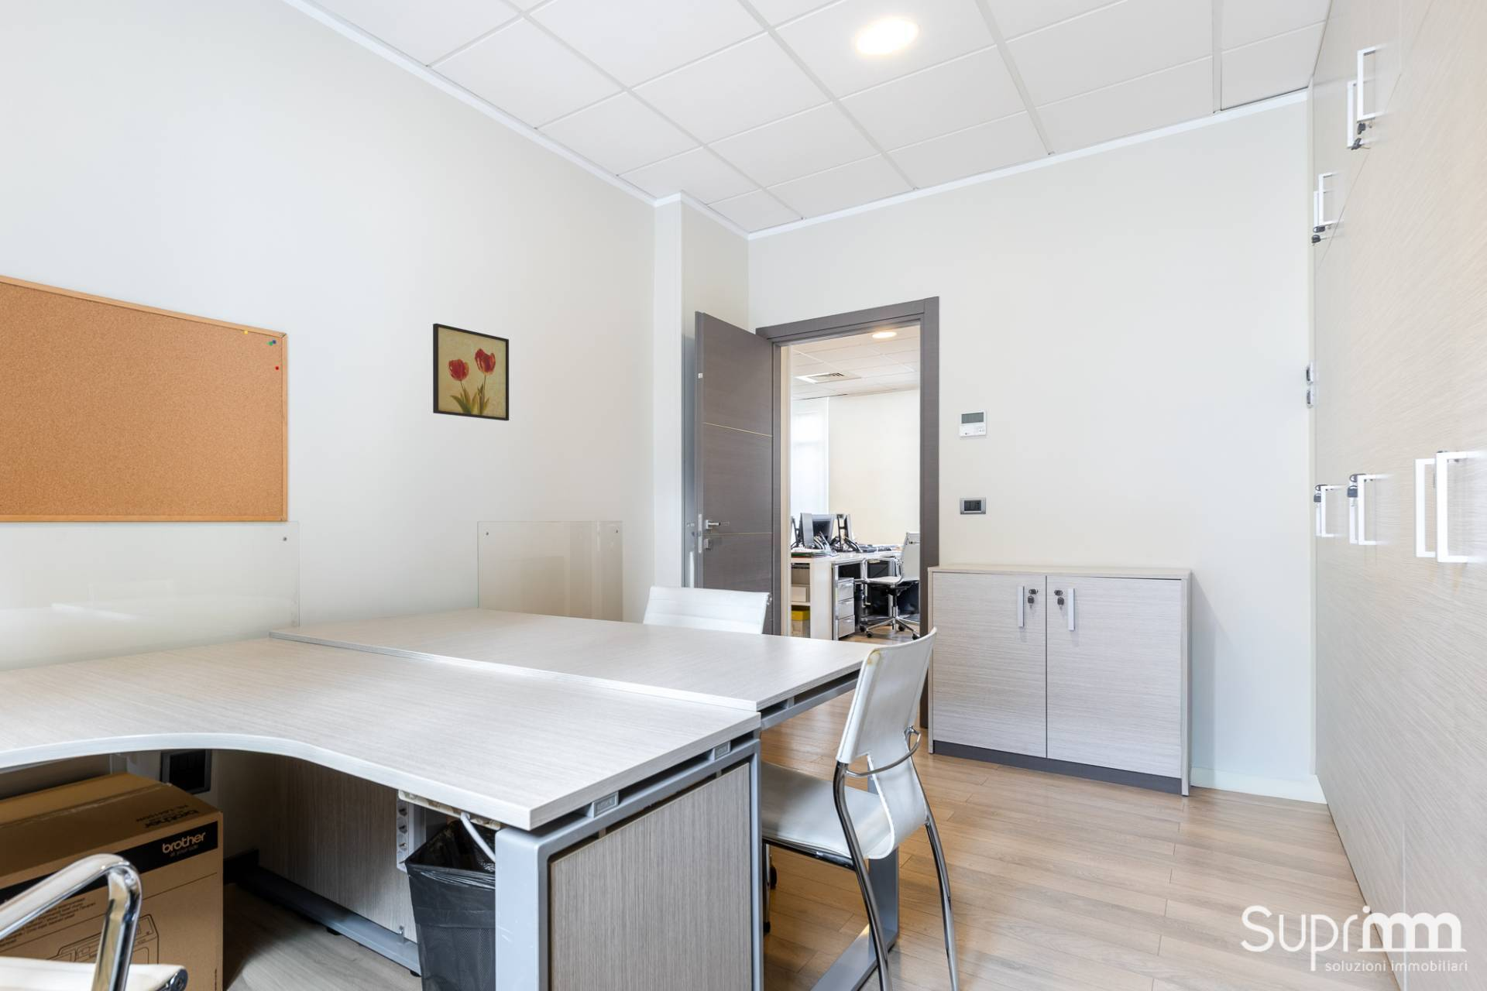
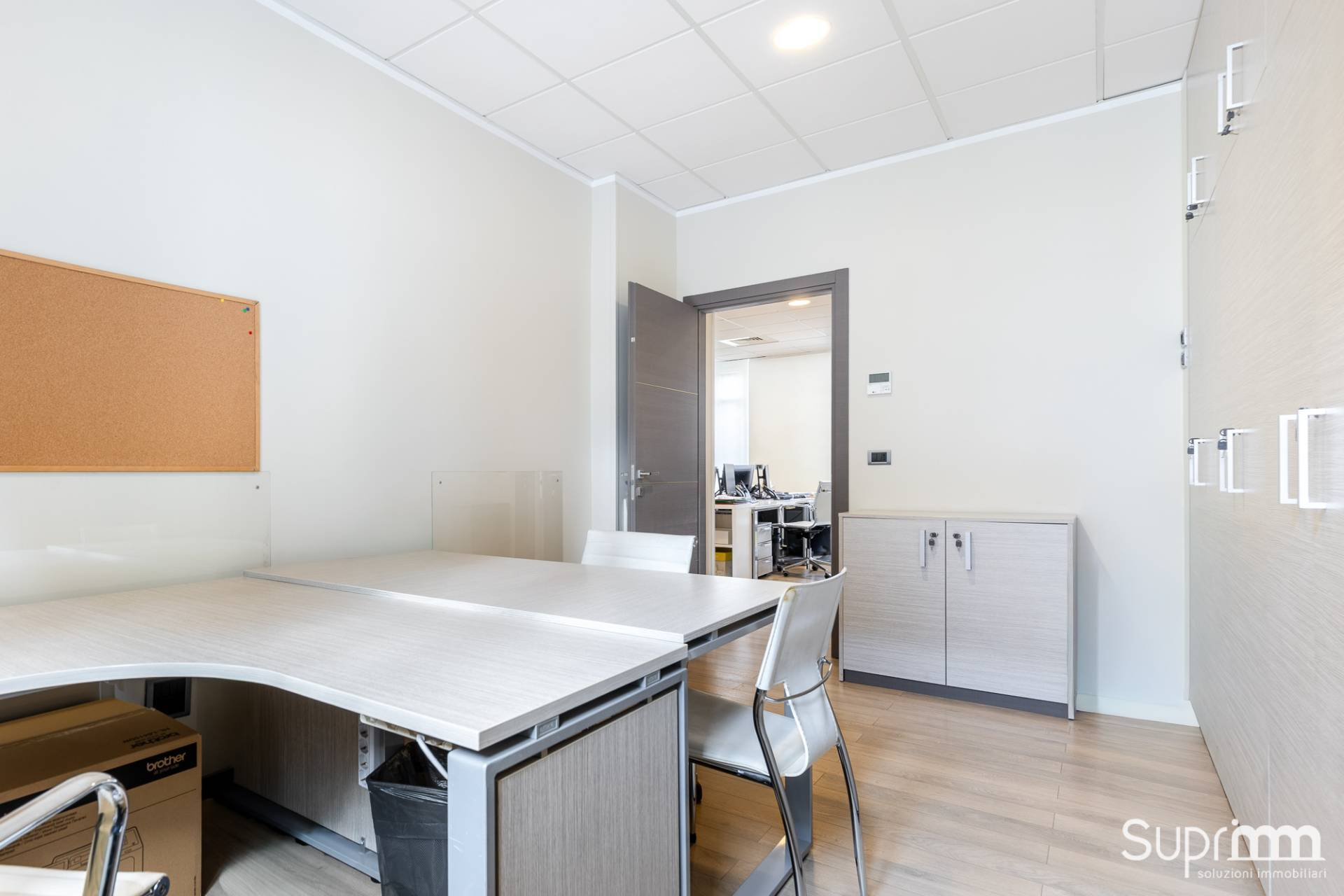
- wall art [433,323,510,421]
